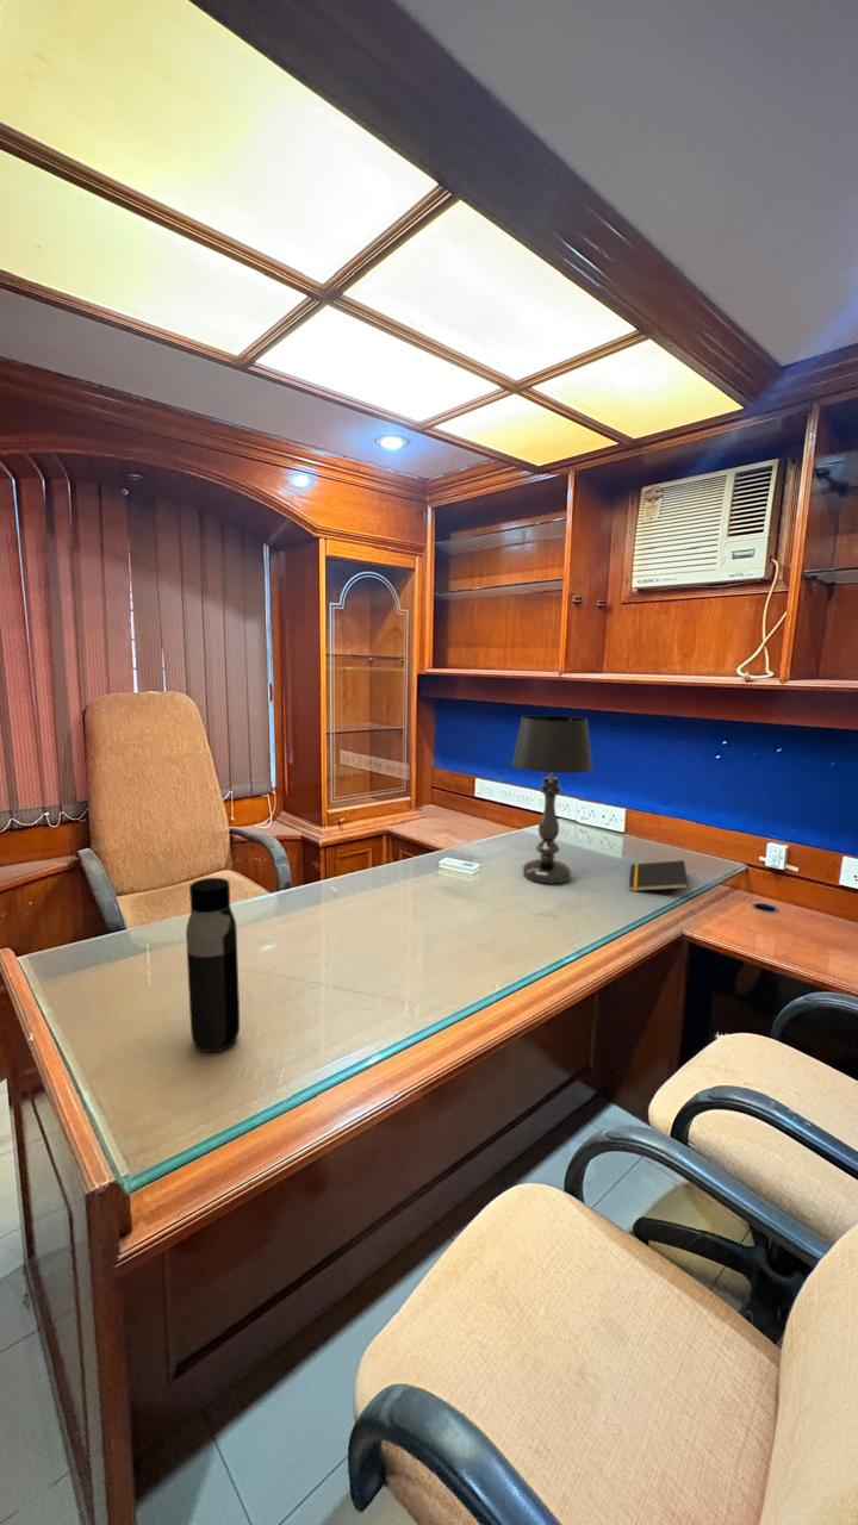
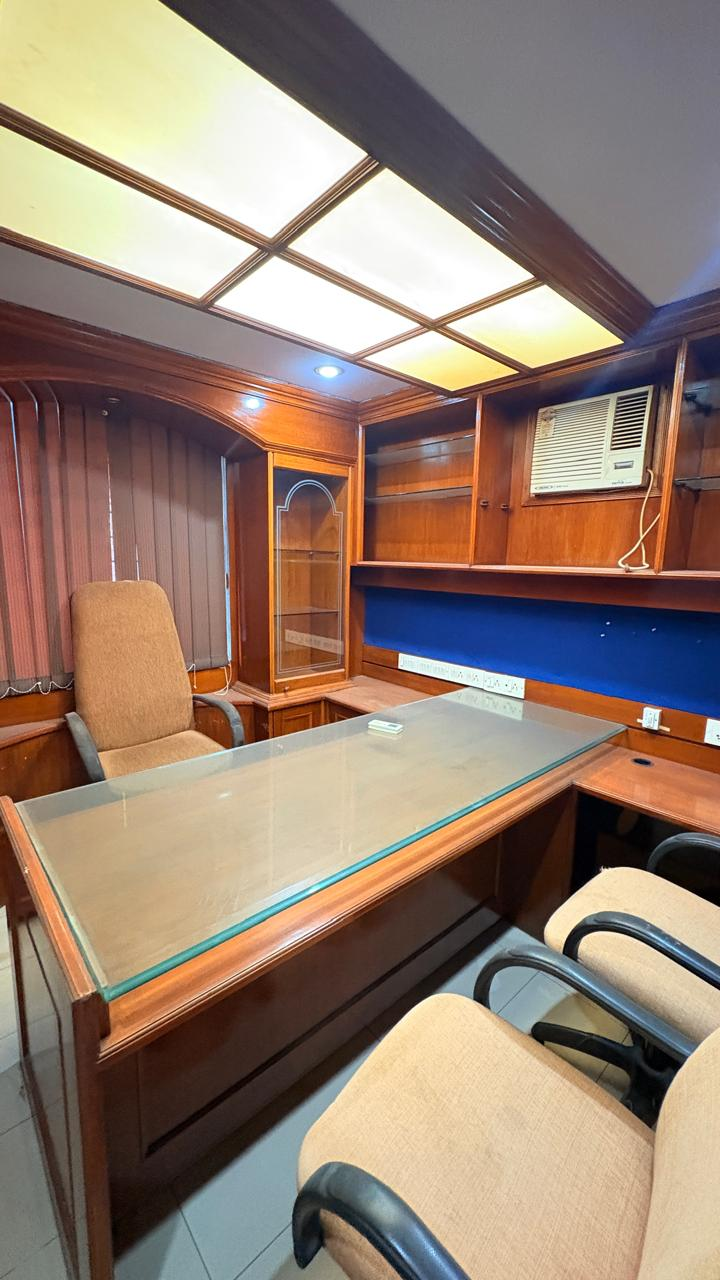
- table lamp [510,714,593,884]
- water bottle [185,877,241,1053]
- notepad [628,859,690,892]
